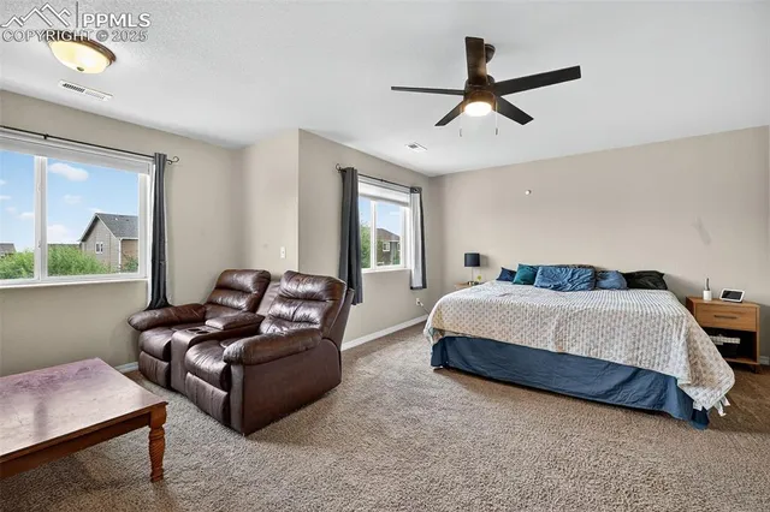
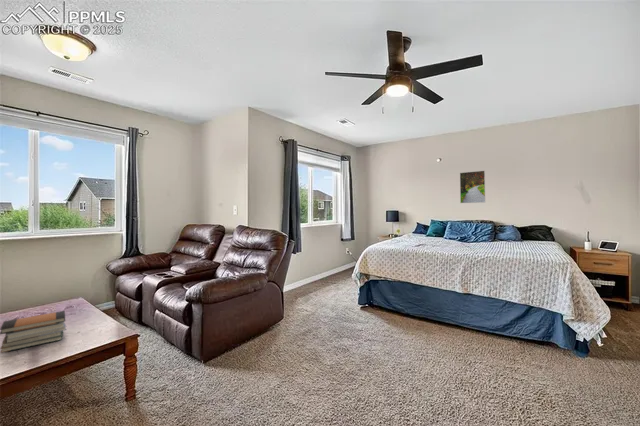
+ book stack [0,310,67,354]
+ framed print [459,170,486,204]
